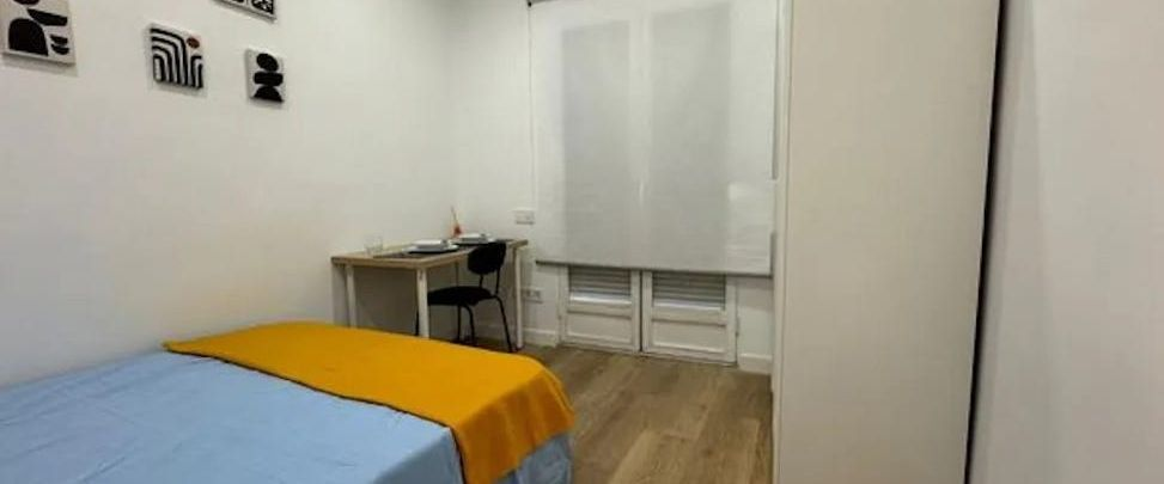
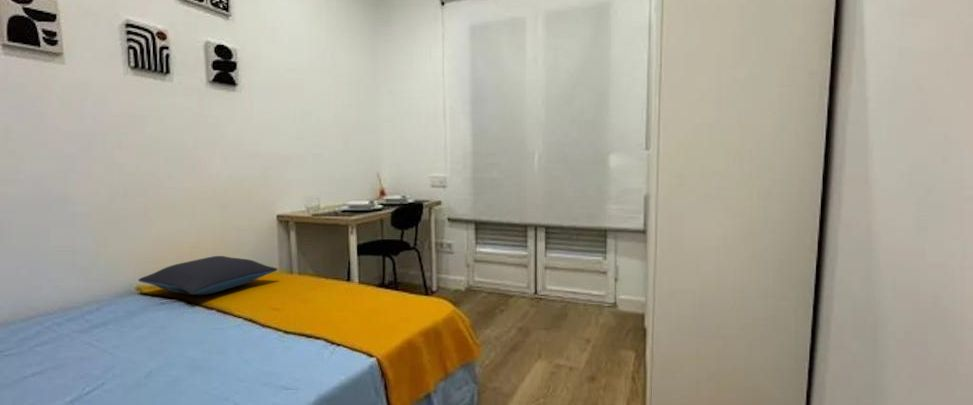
+ pillow [137,255,279,296]
